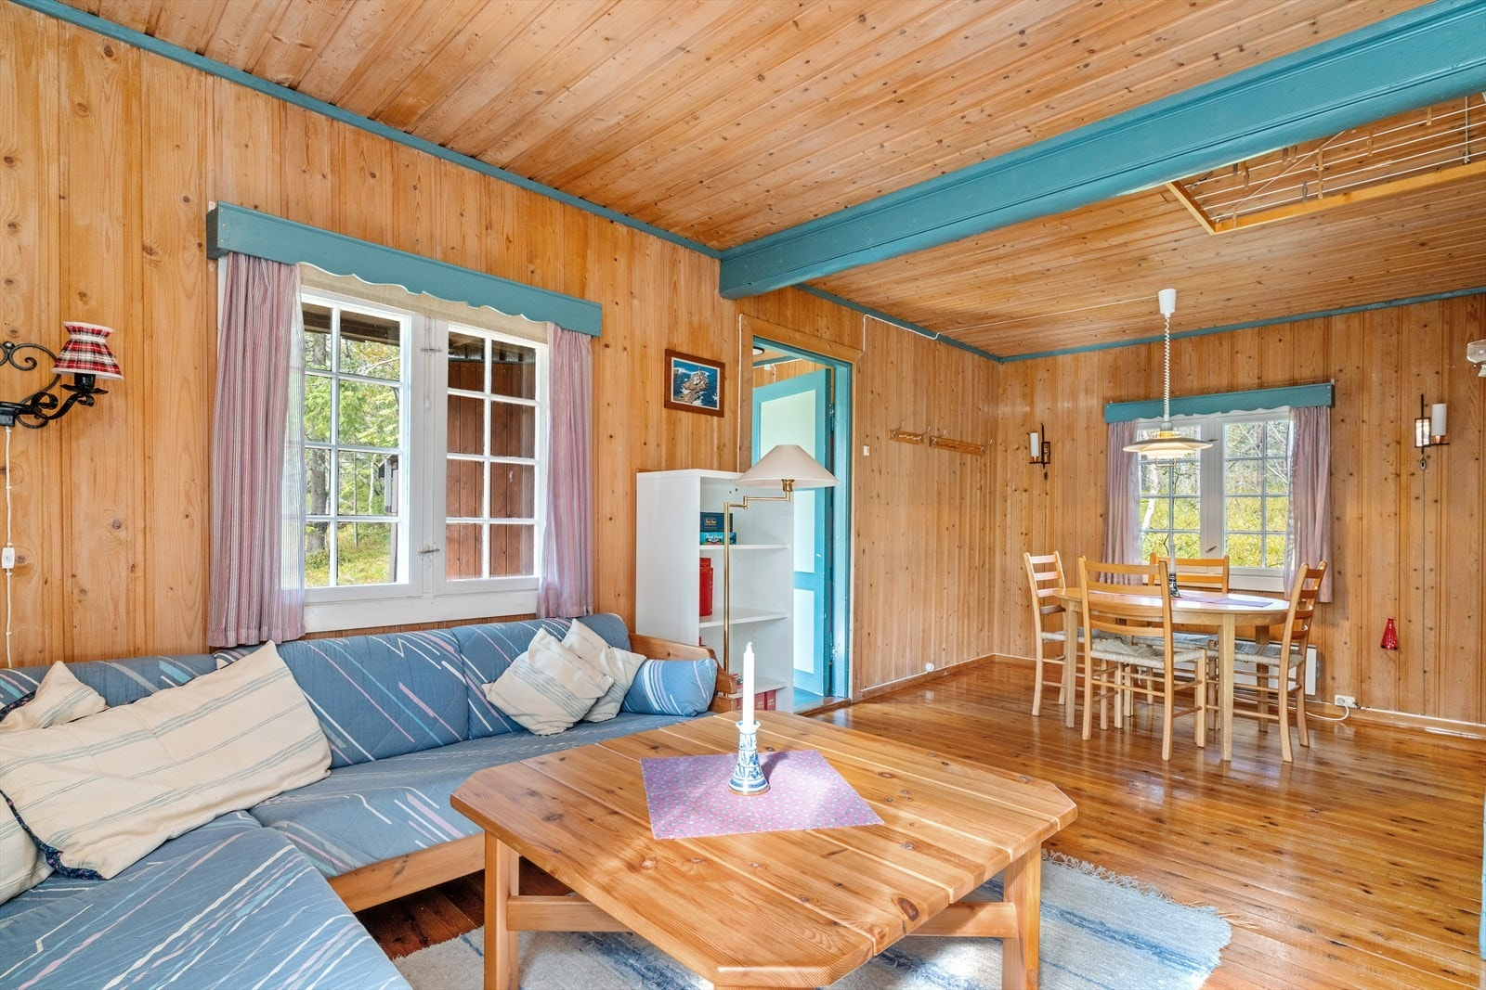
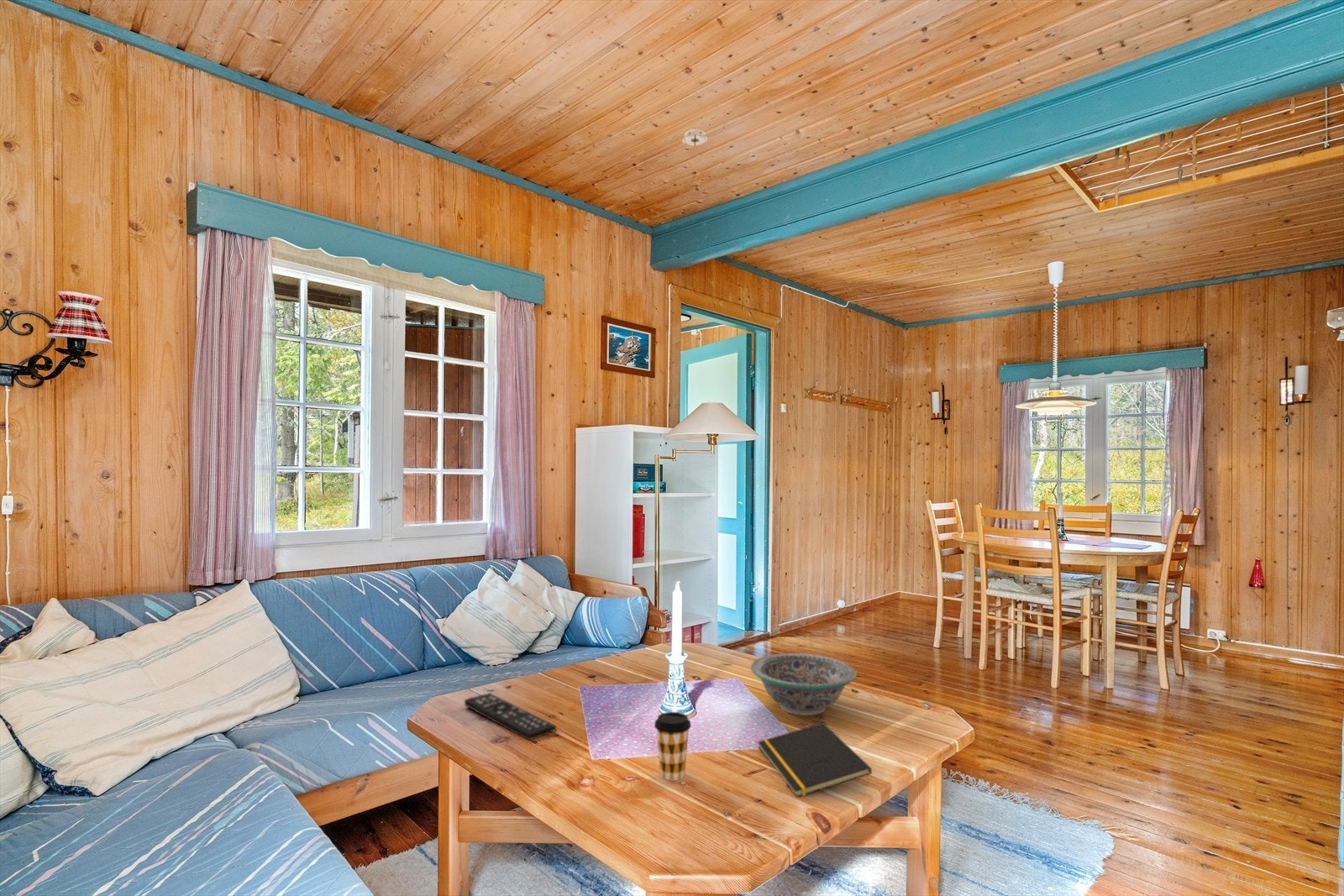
+ decorative bowl [750,652,857,716]
+ smoke detector [680,128,708,148]
+ remote control [464,692,557,741]
+ coffee cup [654,711,692,782]
+ notepad [757,722,873,798]
